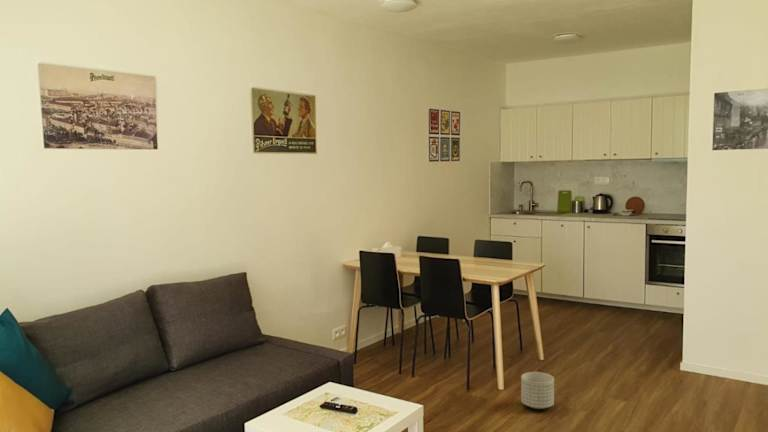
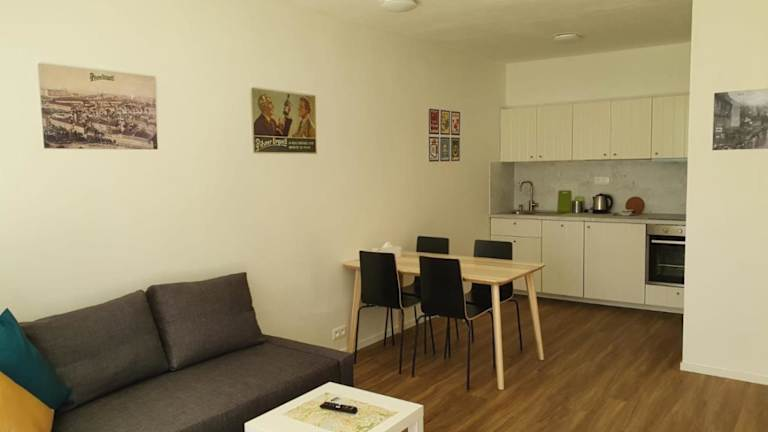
- planter [520,371,555,410]
